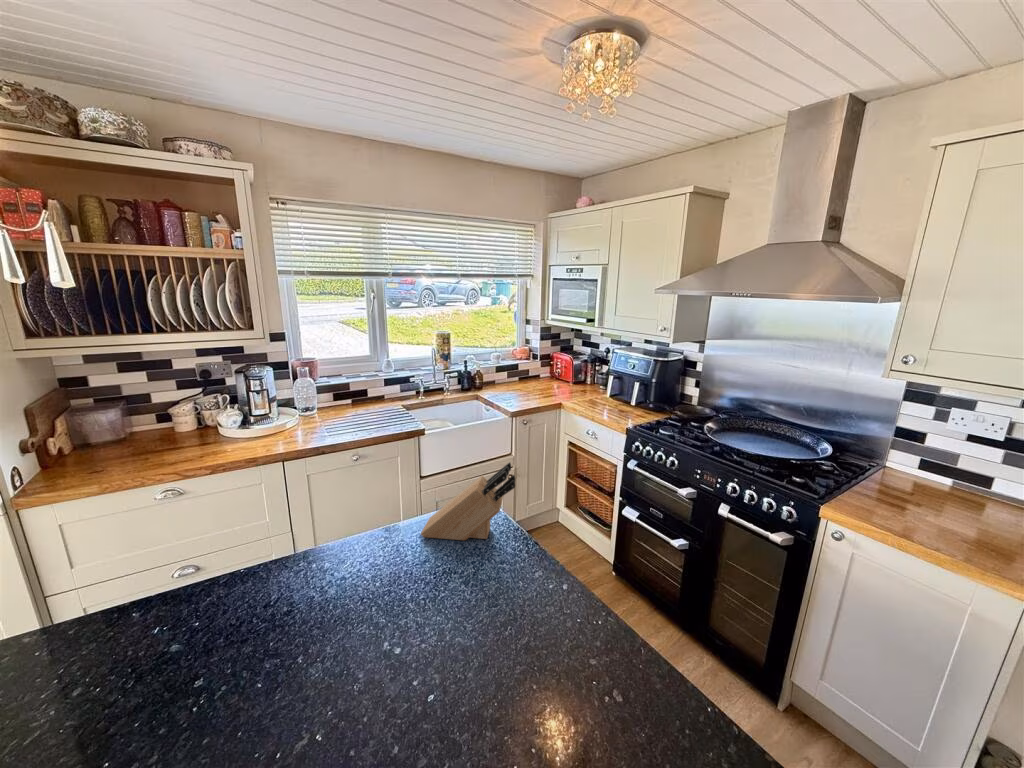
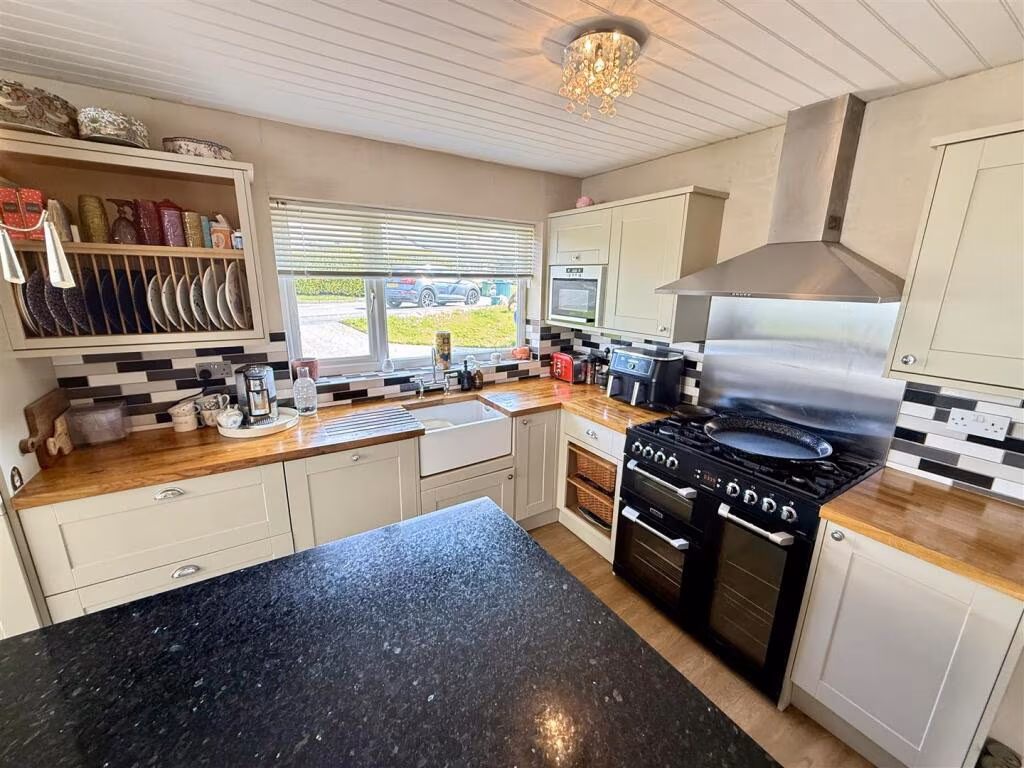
- knife block [420,461,516,541]
